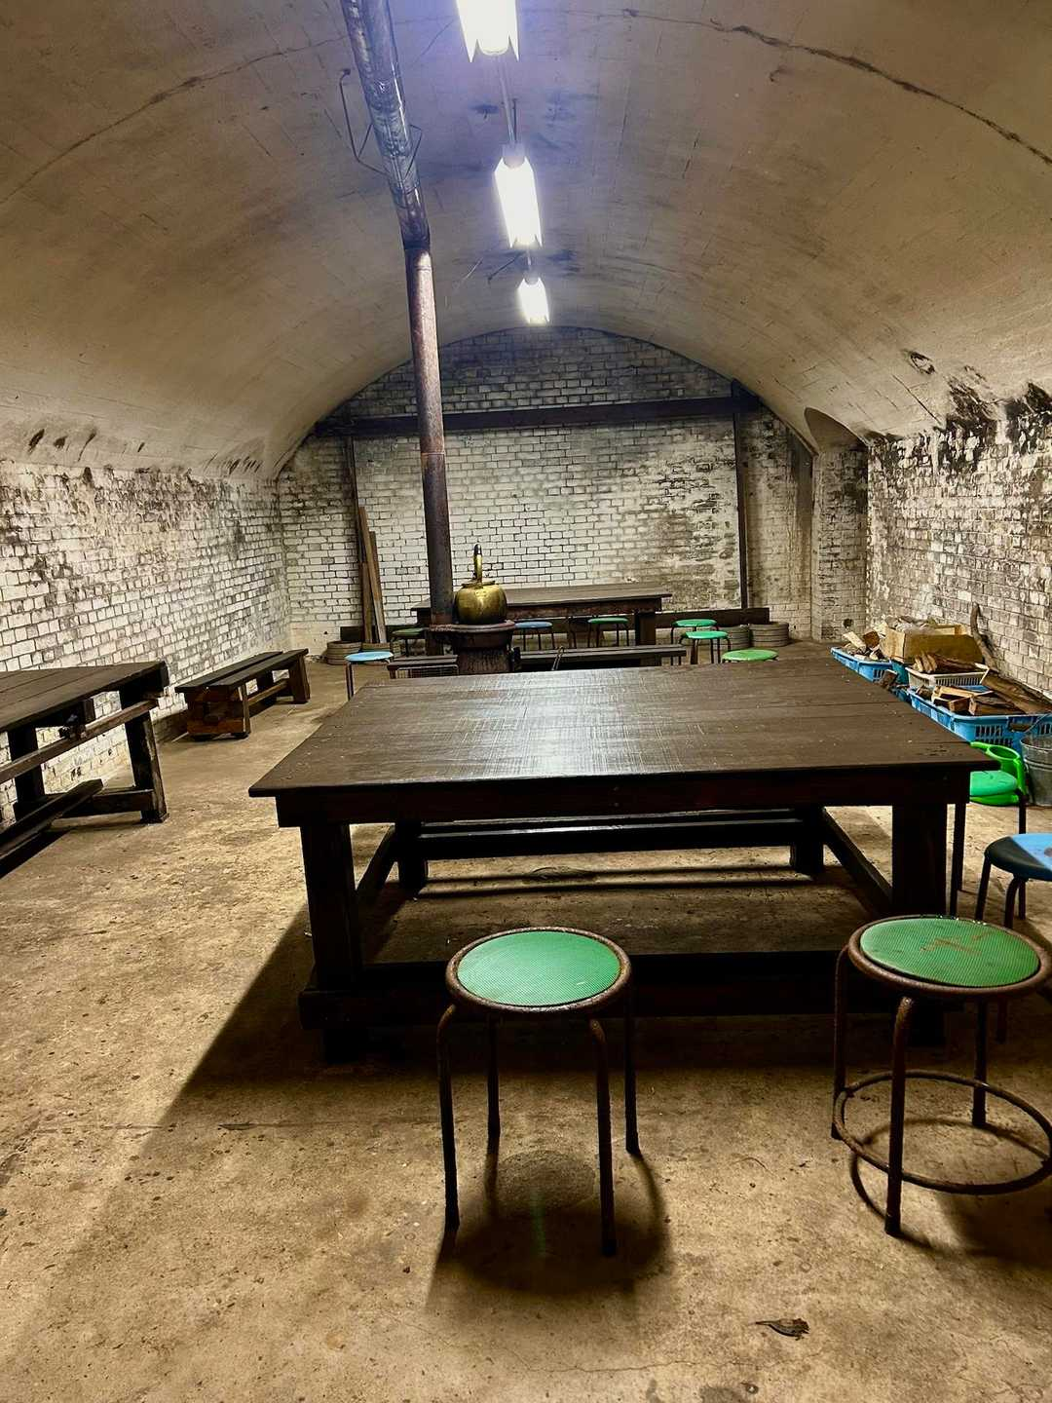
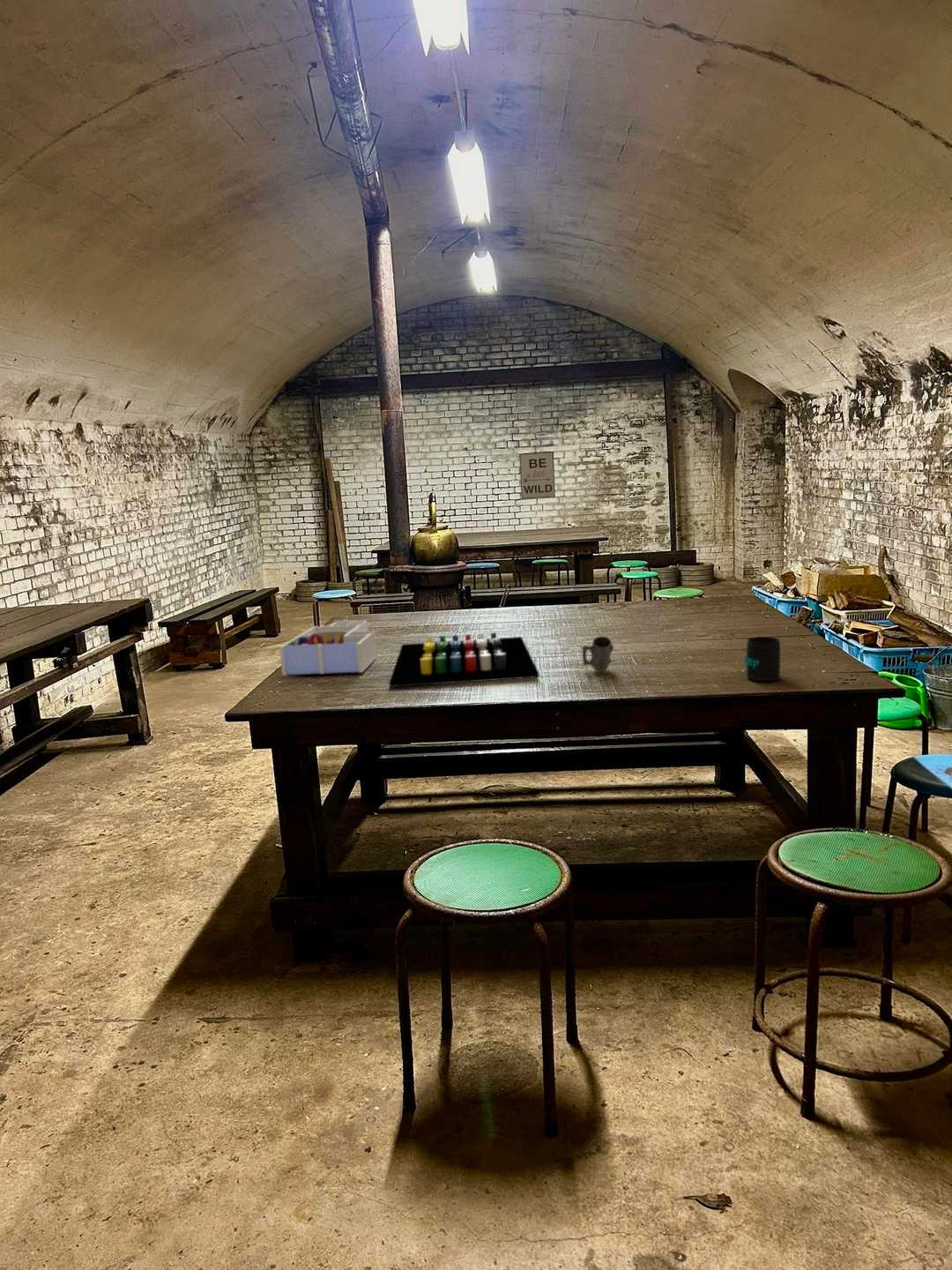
+ mug [581,636,614,673]
+ wall art [518,451,556,500]
+ board game [389,631,540,688]
+ desk organizer [279,620,378,676]
+ mug [743,636,781,682]
